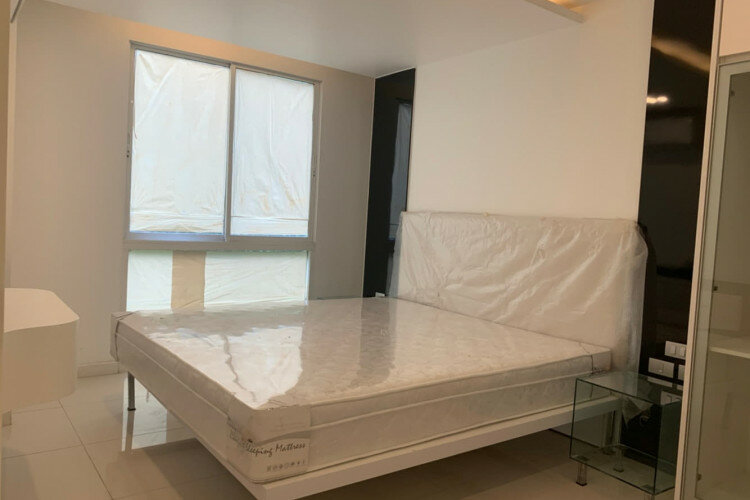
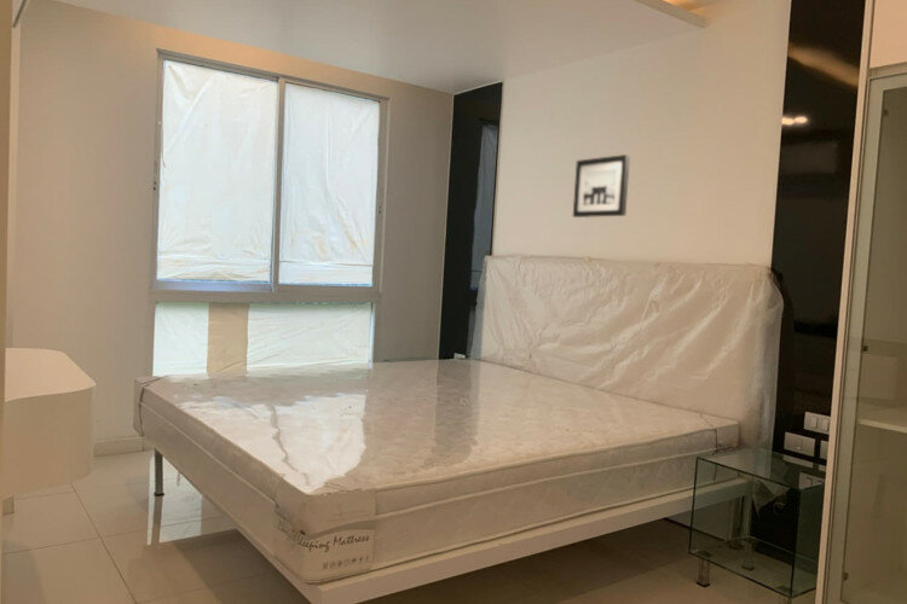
+ wall art [572,153,631,219]
